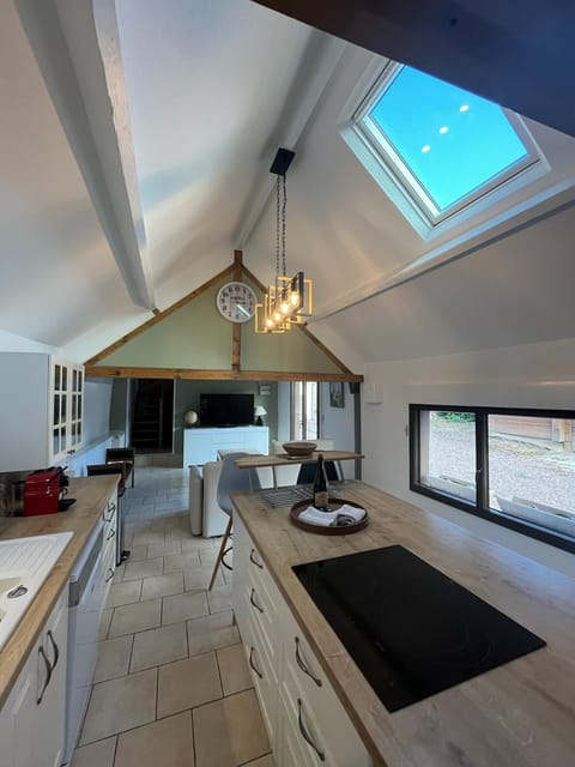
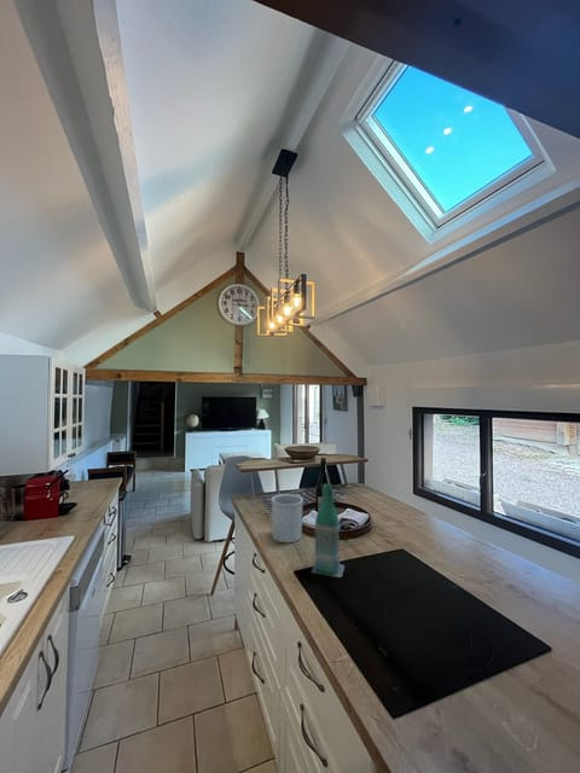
+ bottle [311,483,346,579]
+ utensil holder [271,493,304,544]
